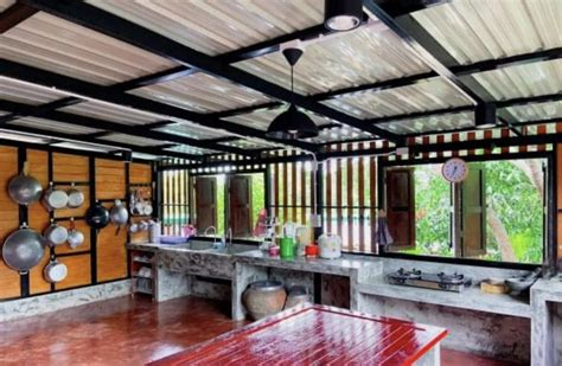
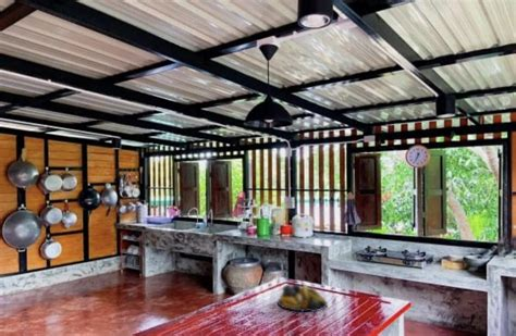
+ fruit bowl [277,283,329,313]
